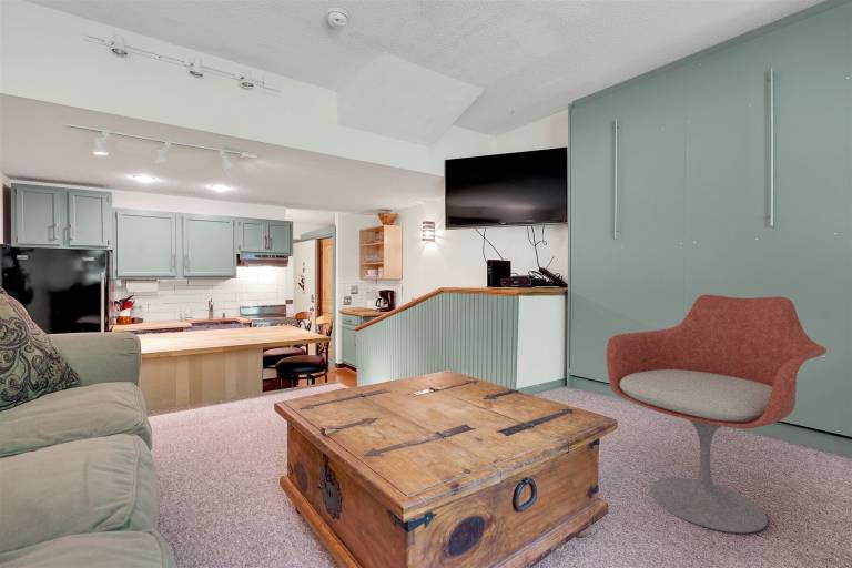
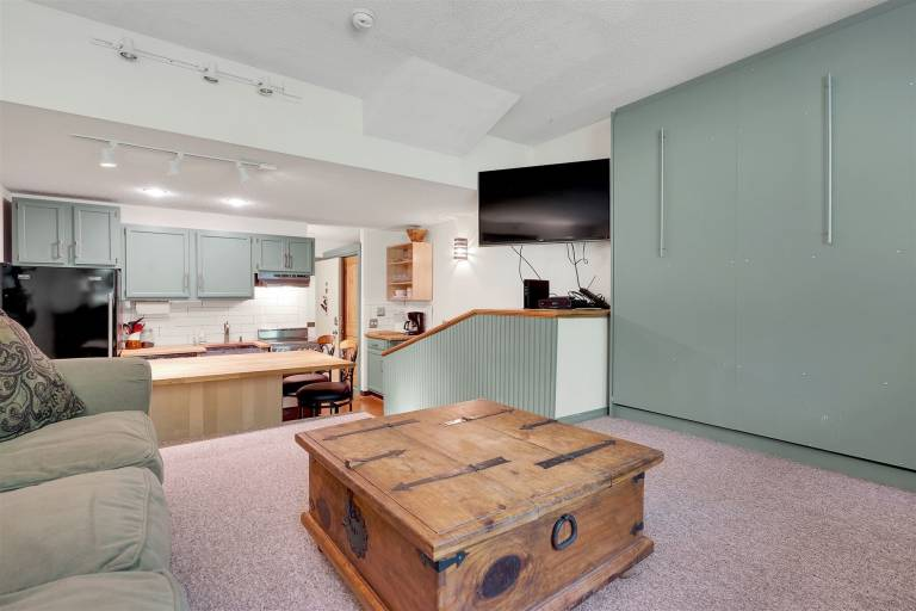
- armchair [606,294,828,534]
